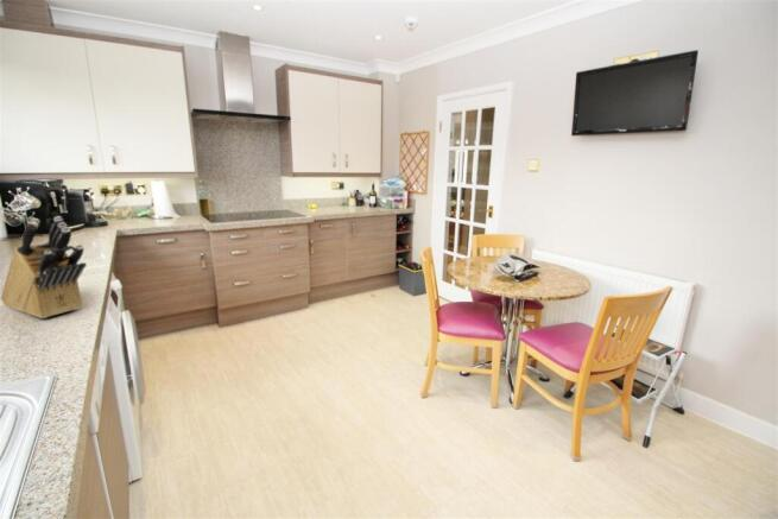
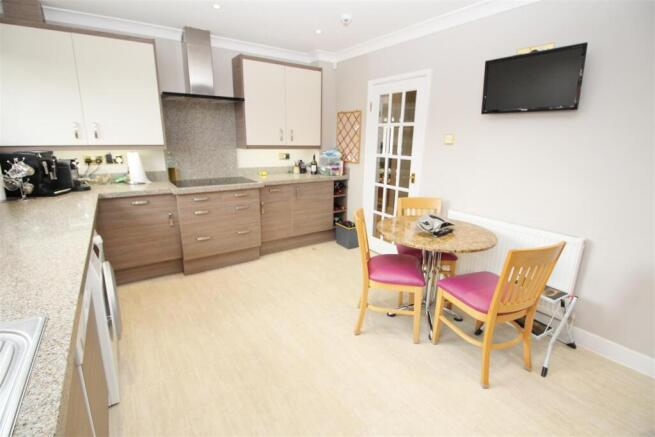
- knife block [0,215,88,319]
